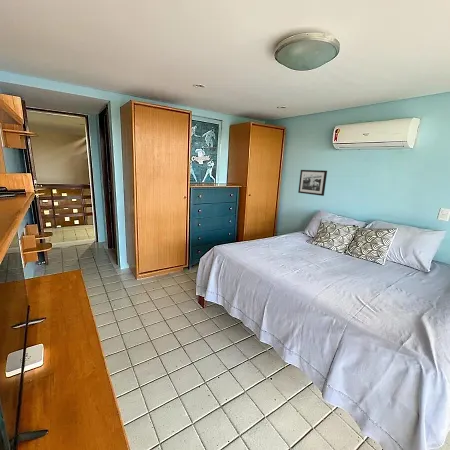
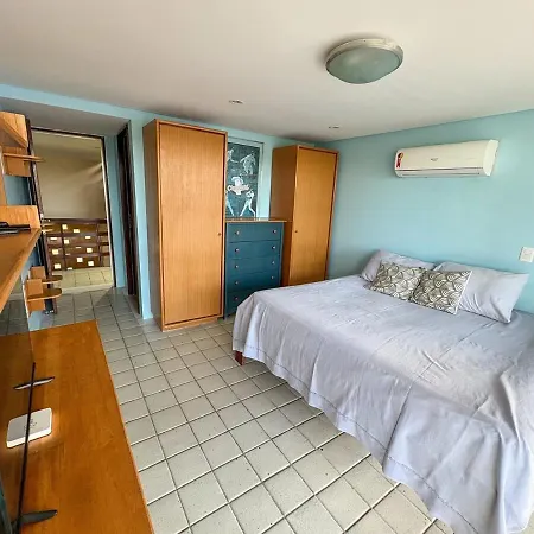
- picture frame [297,169,328,197]
